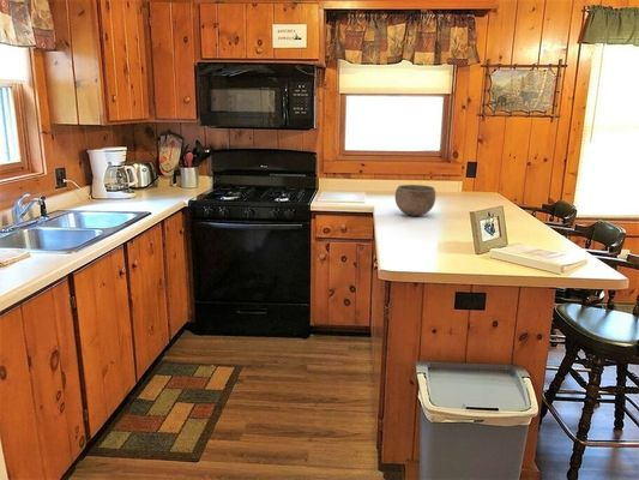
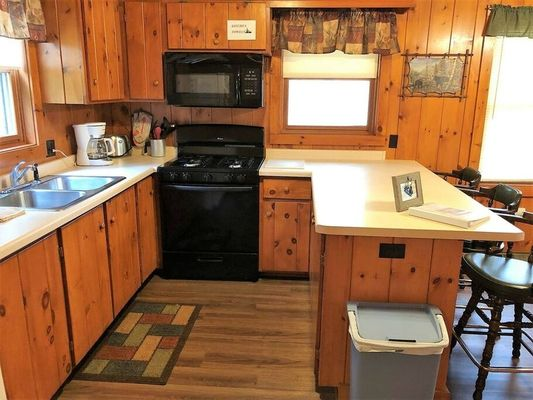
- bowl [394,184,436,217]
